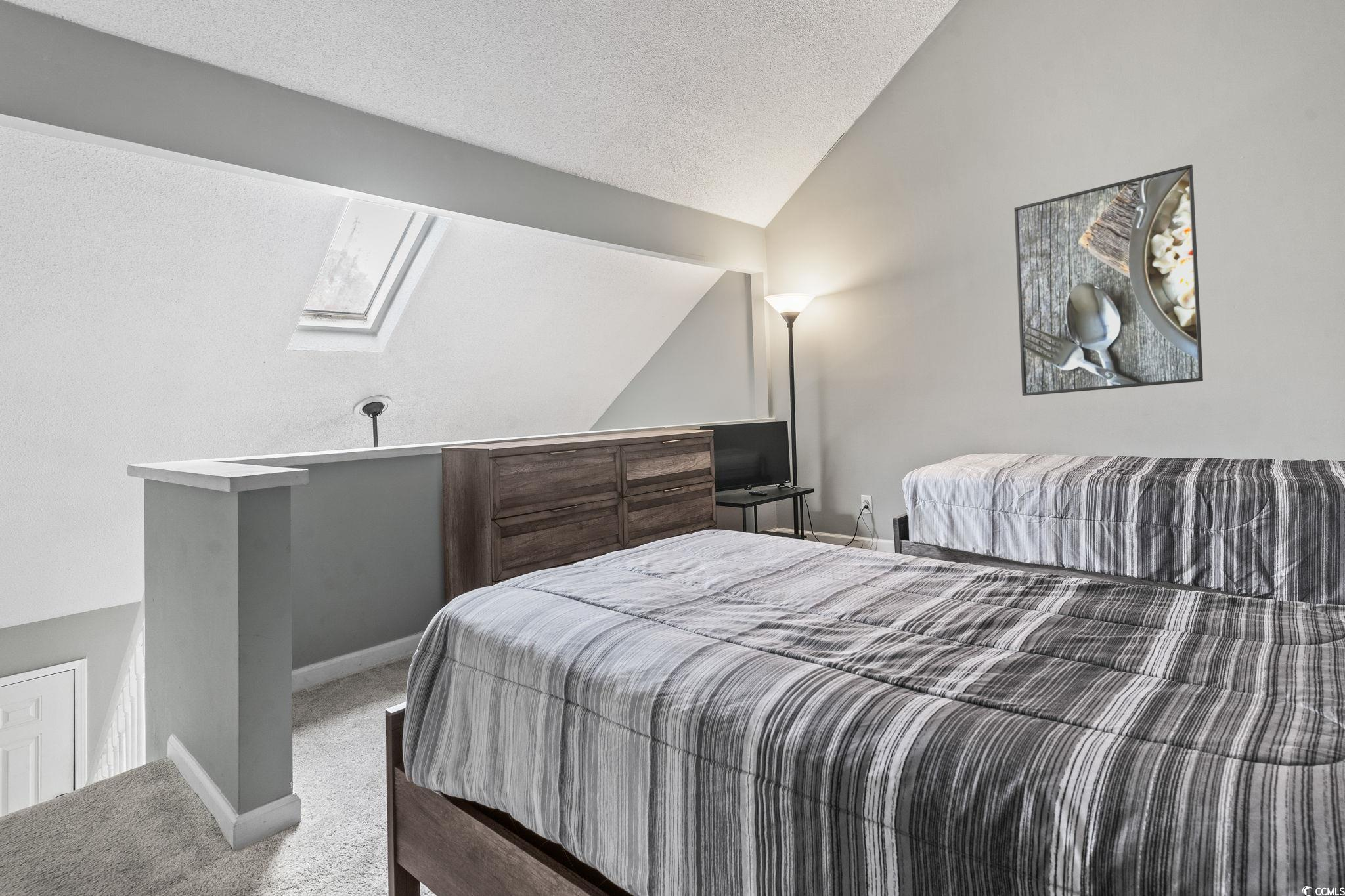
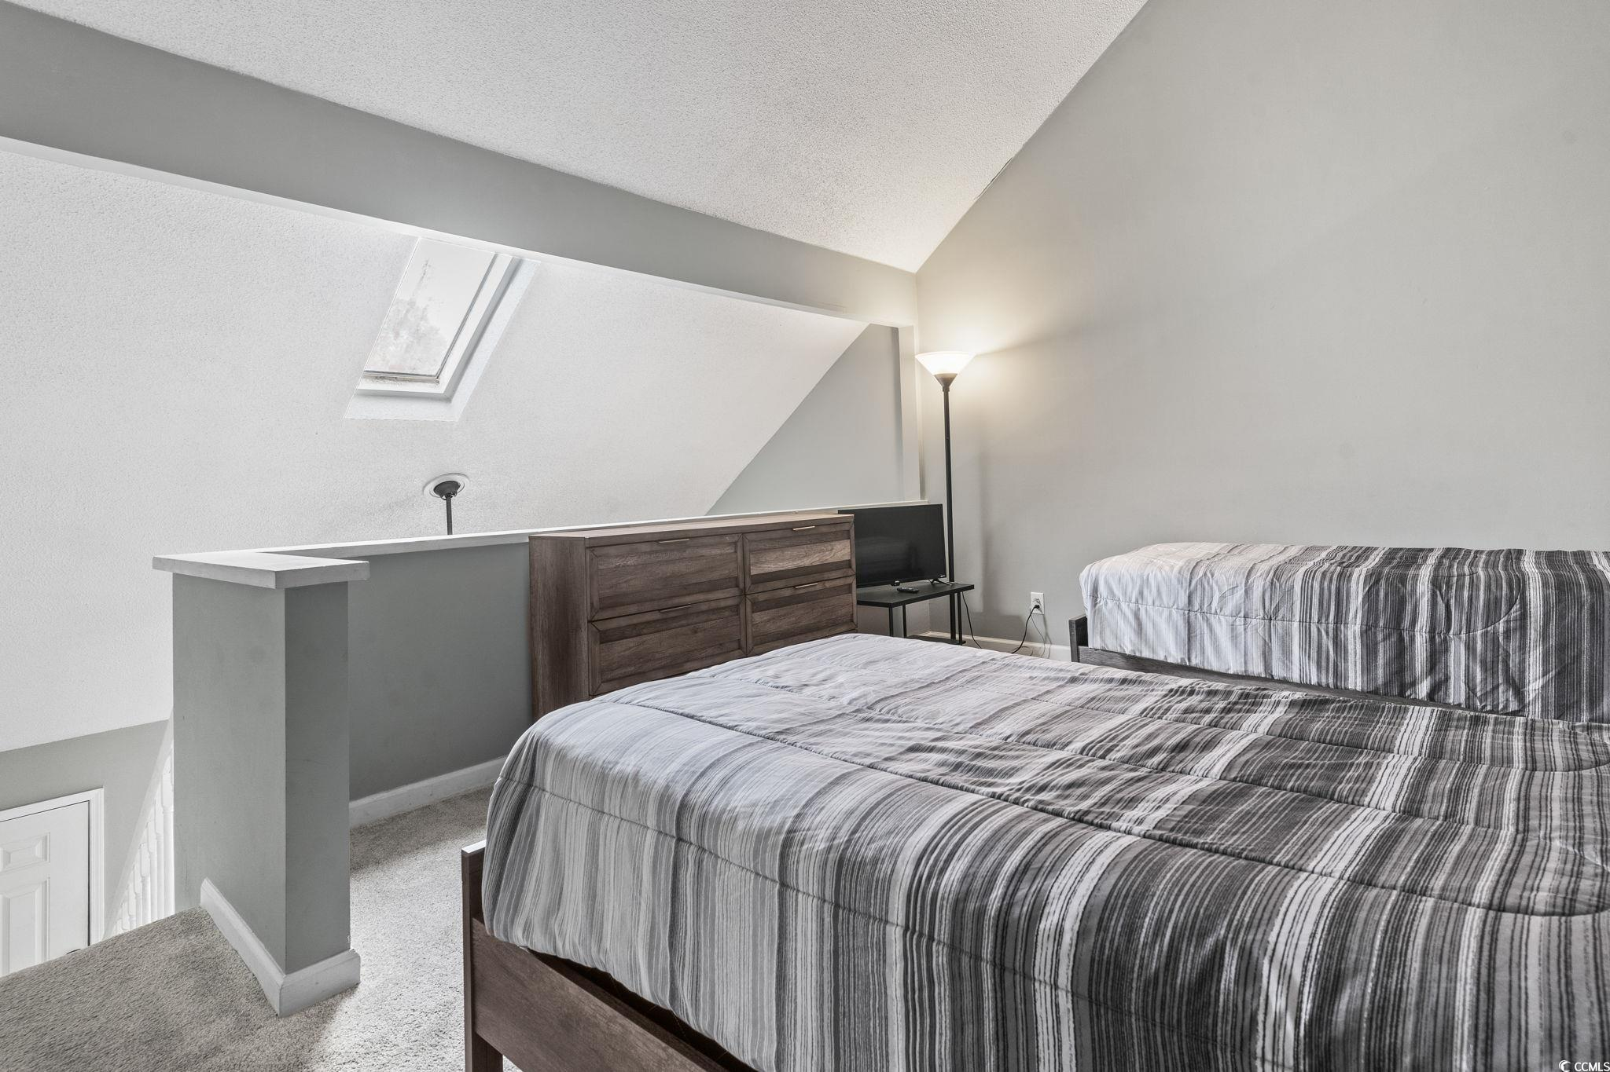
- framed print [1013,164,1204,396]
